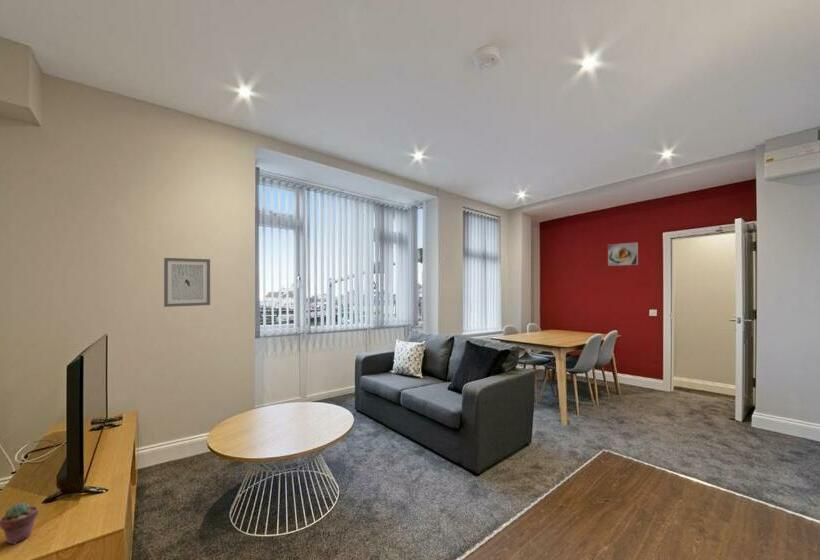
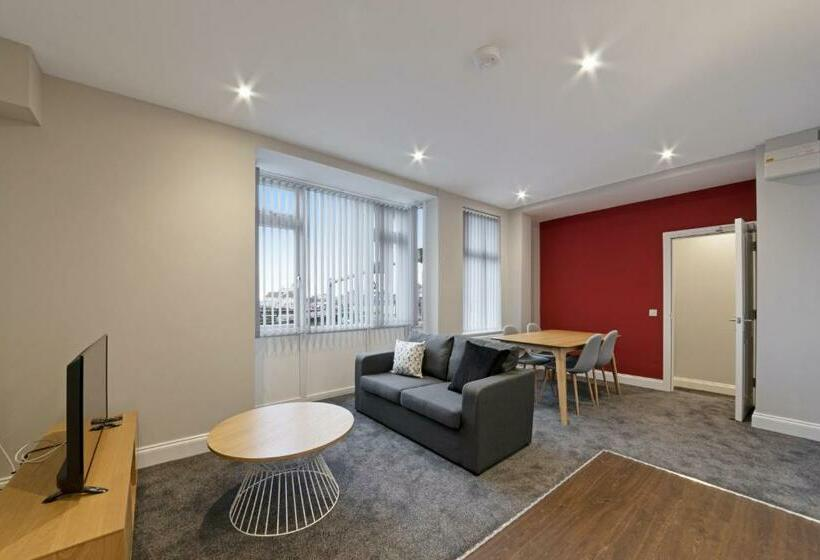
- wall art [163,257,211,308]
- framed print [607,241,639,267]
- potted succulent [0,502,39,545]
